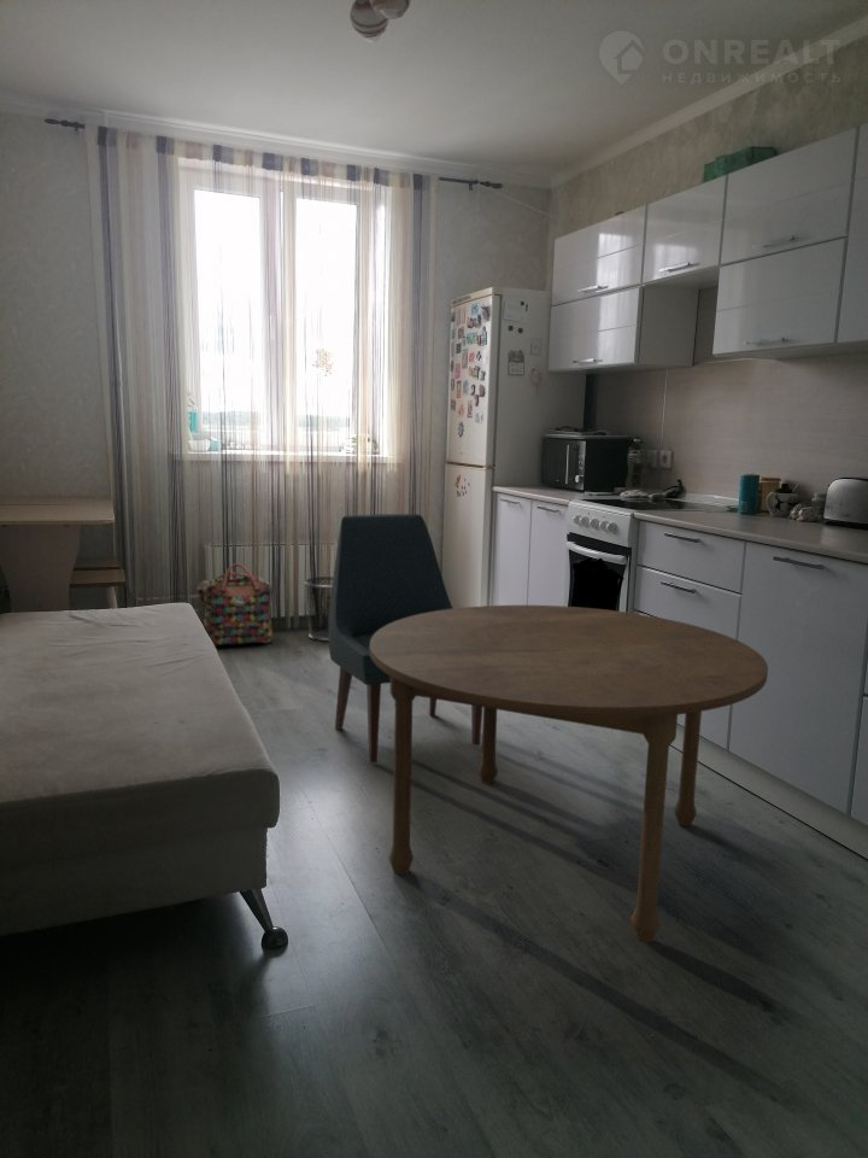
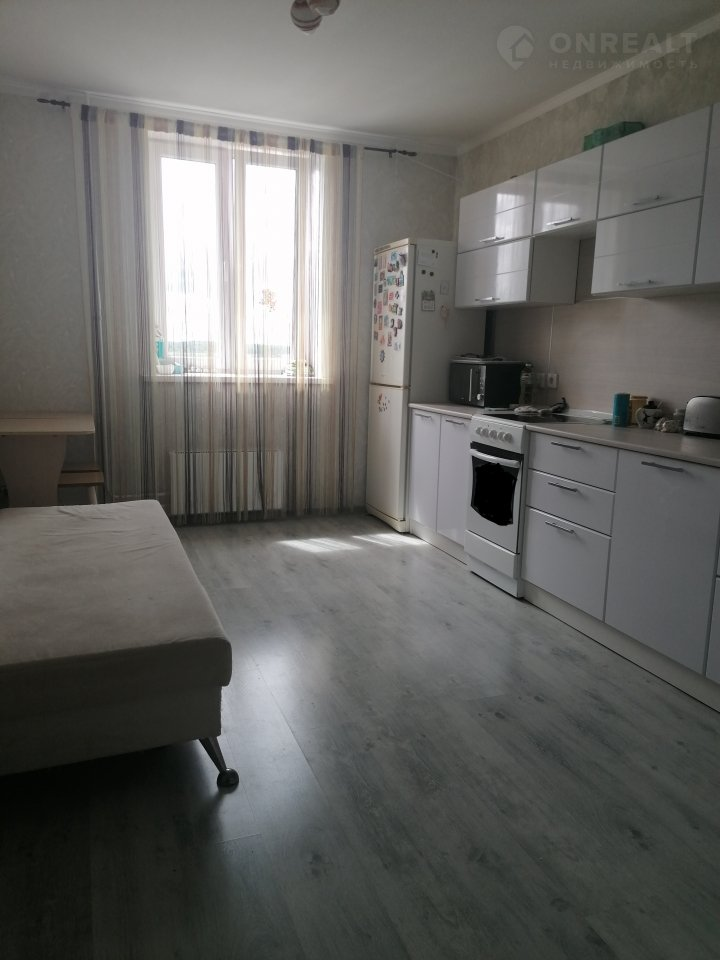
- chair [328,513,483,765]
- dining table [370,604,769,942]
- backpack [197,562,274,647]
- waste bin [304,575,334,642]
